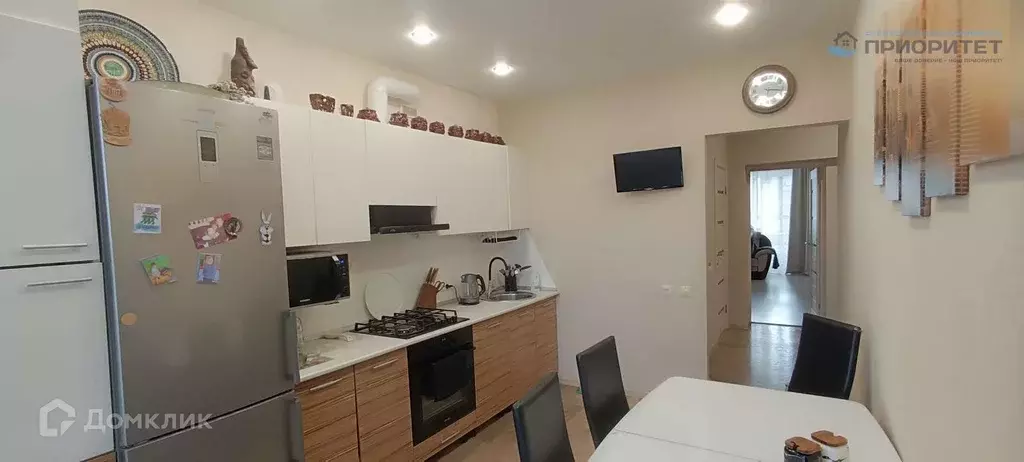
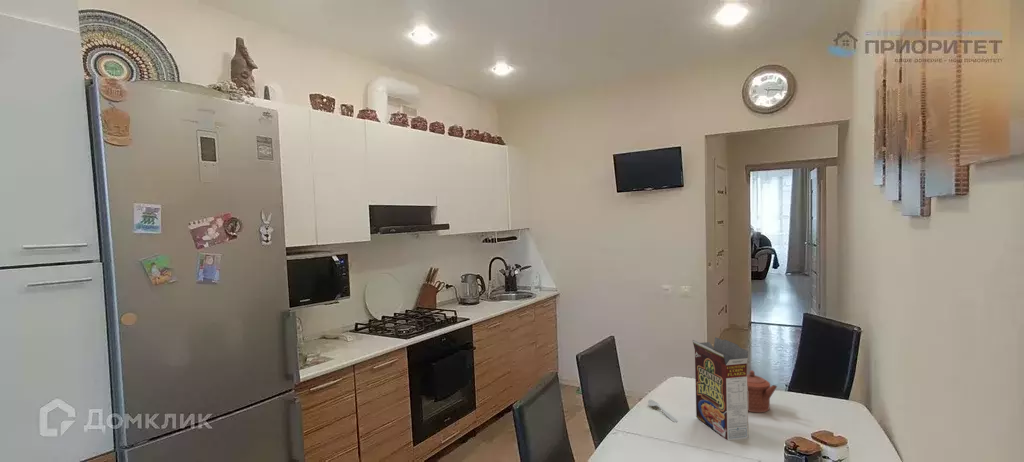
+ cereal box [692,336,749,441]
+ spoon [647,399,678,423]
+ teapot [747,369,778,413]
